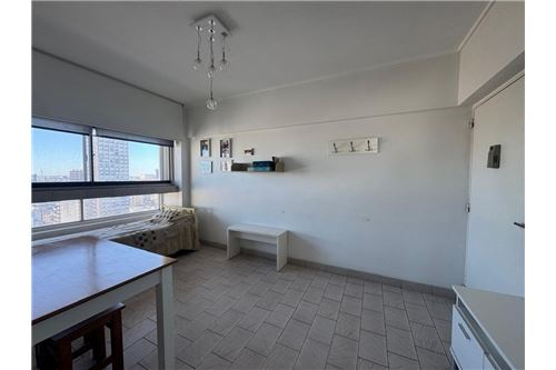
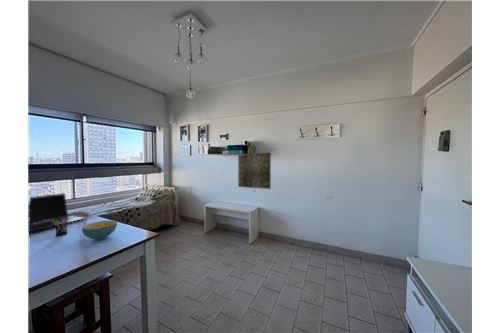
+ laptop computer [28,192,86,233]
+ wall art [237,151,272,190]
+ pen holder [53,217,69,237]
+ cereal bowl [81,219,118,241]
